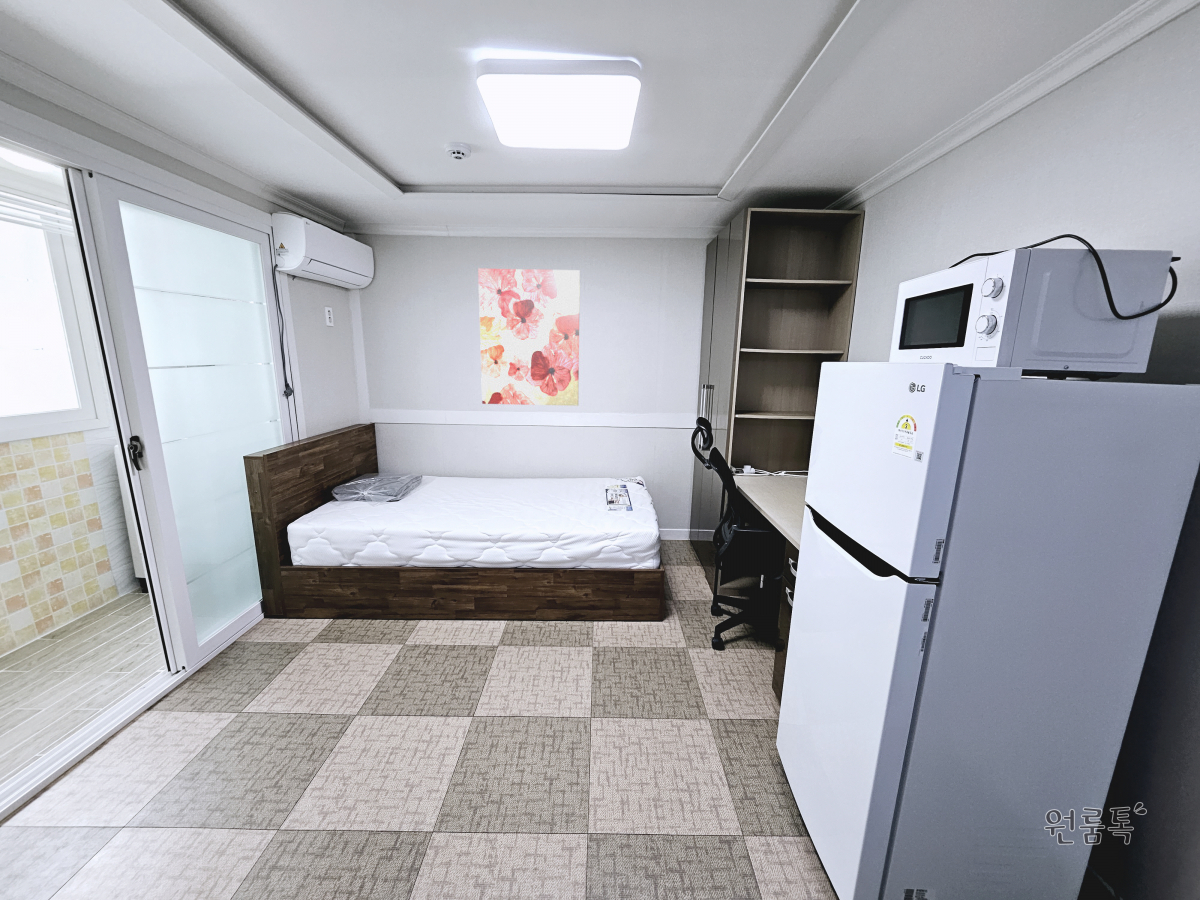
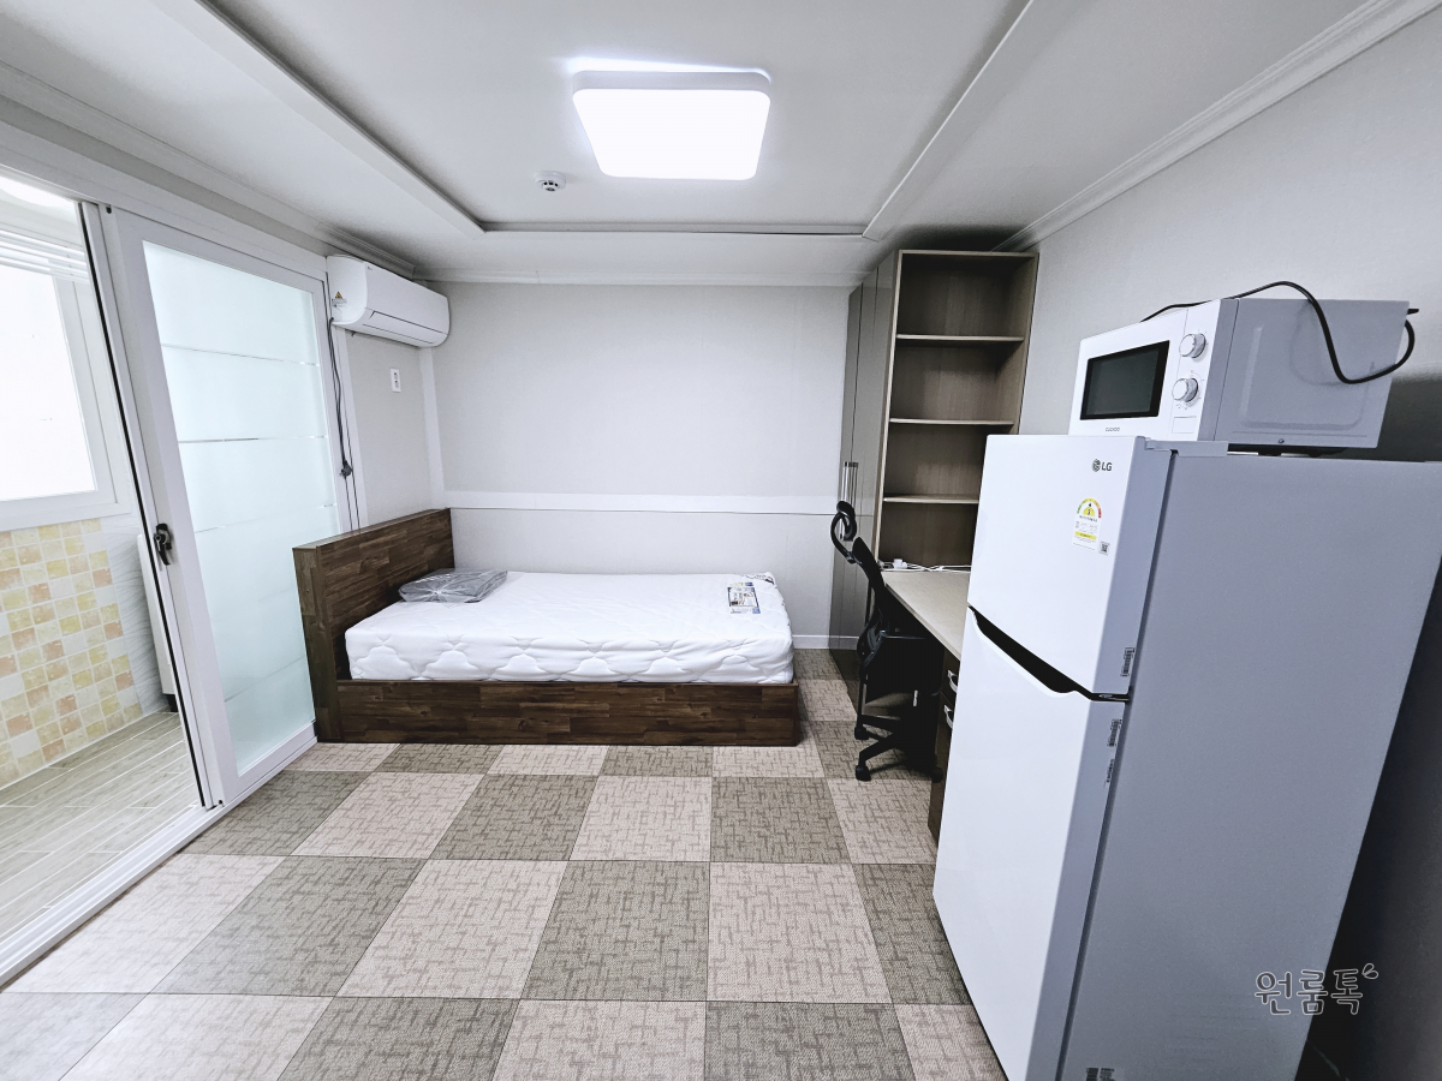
- wall art [477,268,581,407]
